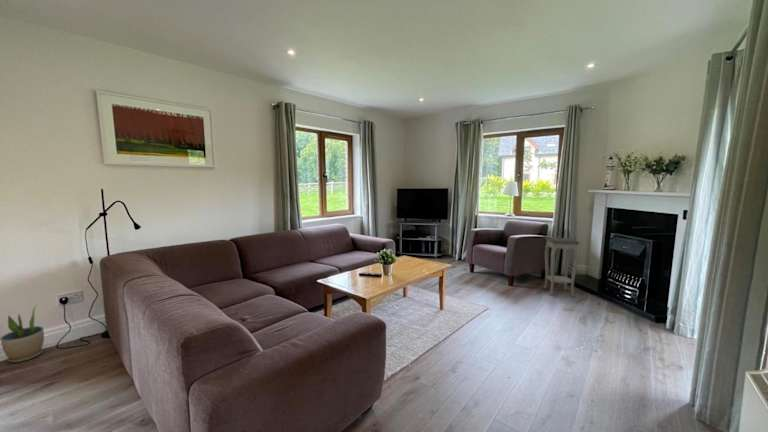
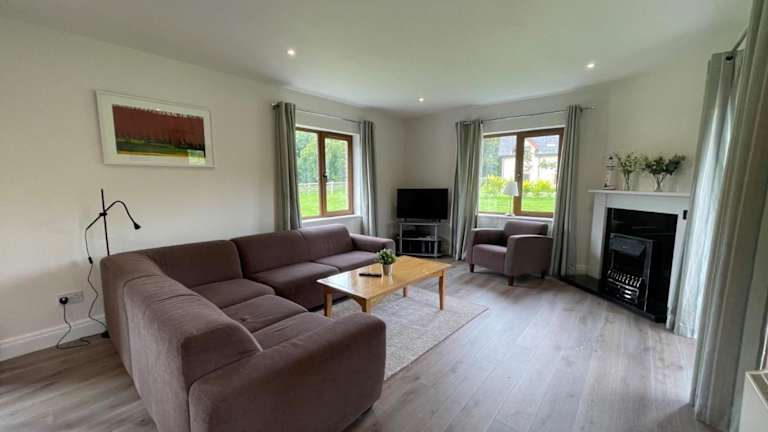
- potted plant [0,305,45,363]
- accent table [543,236,581,298]
